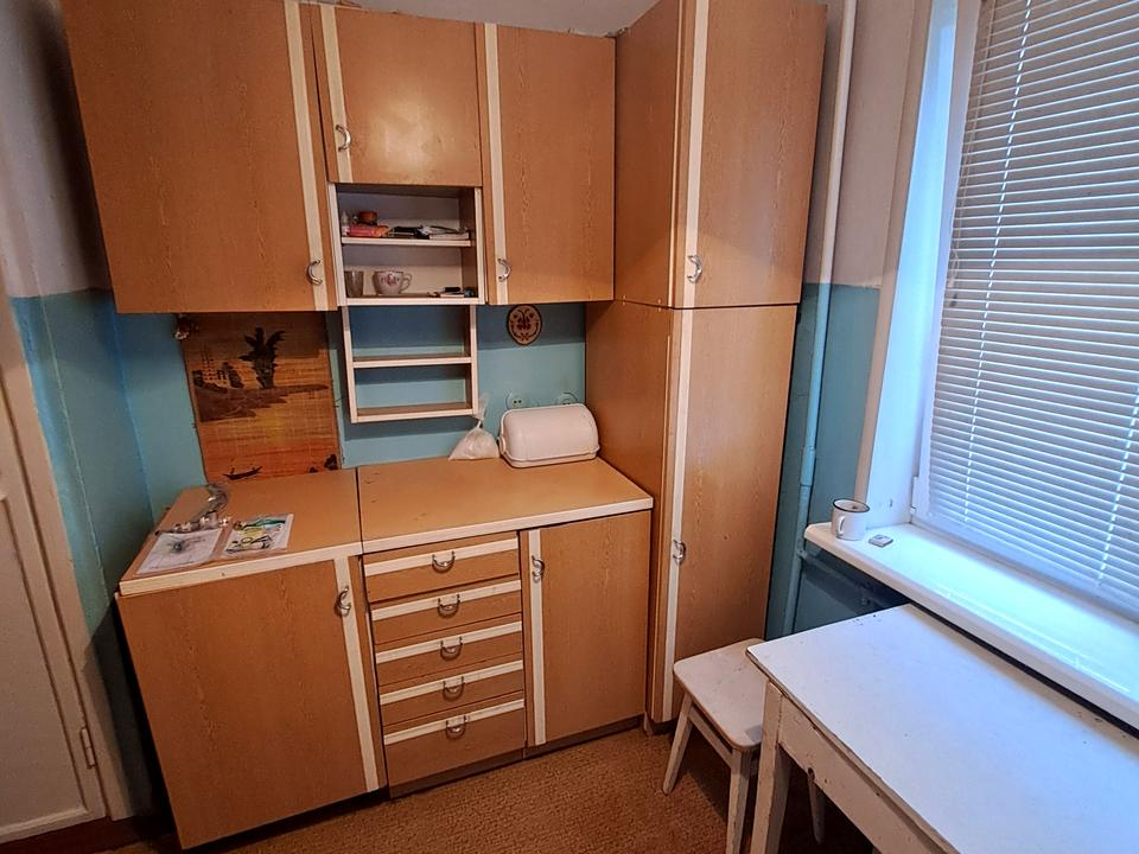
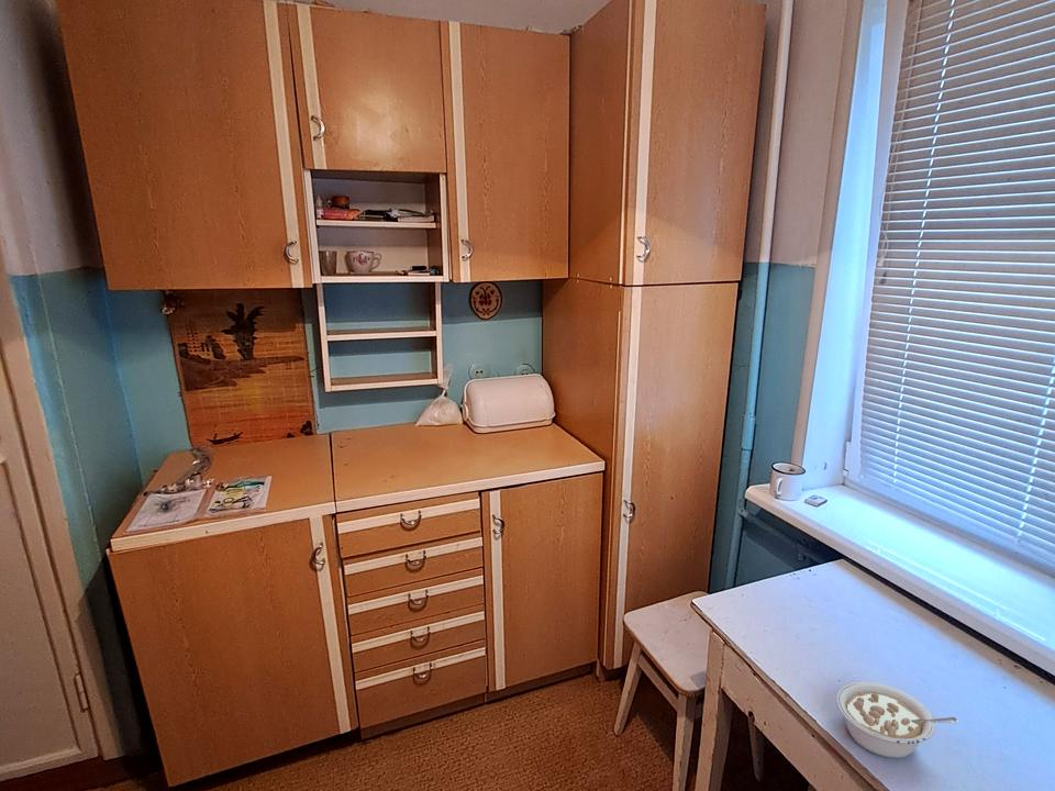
+ legume [835,681,958,759]
